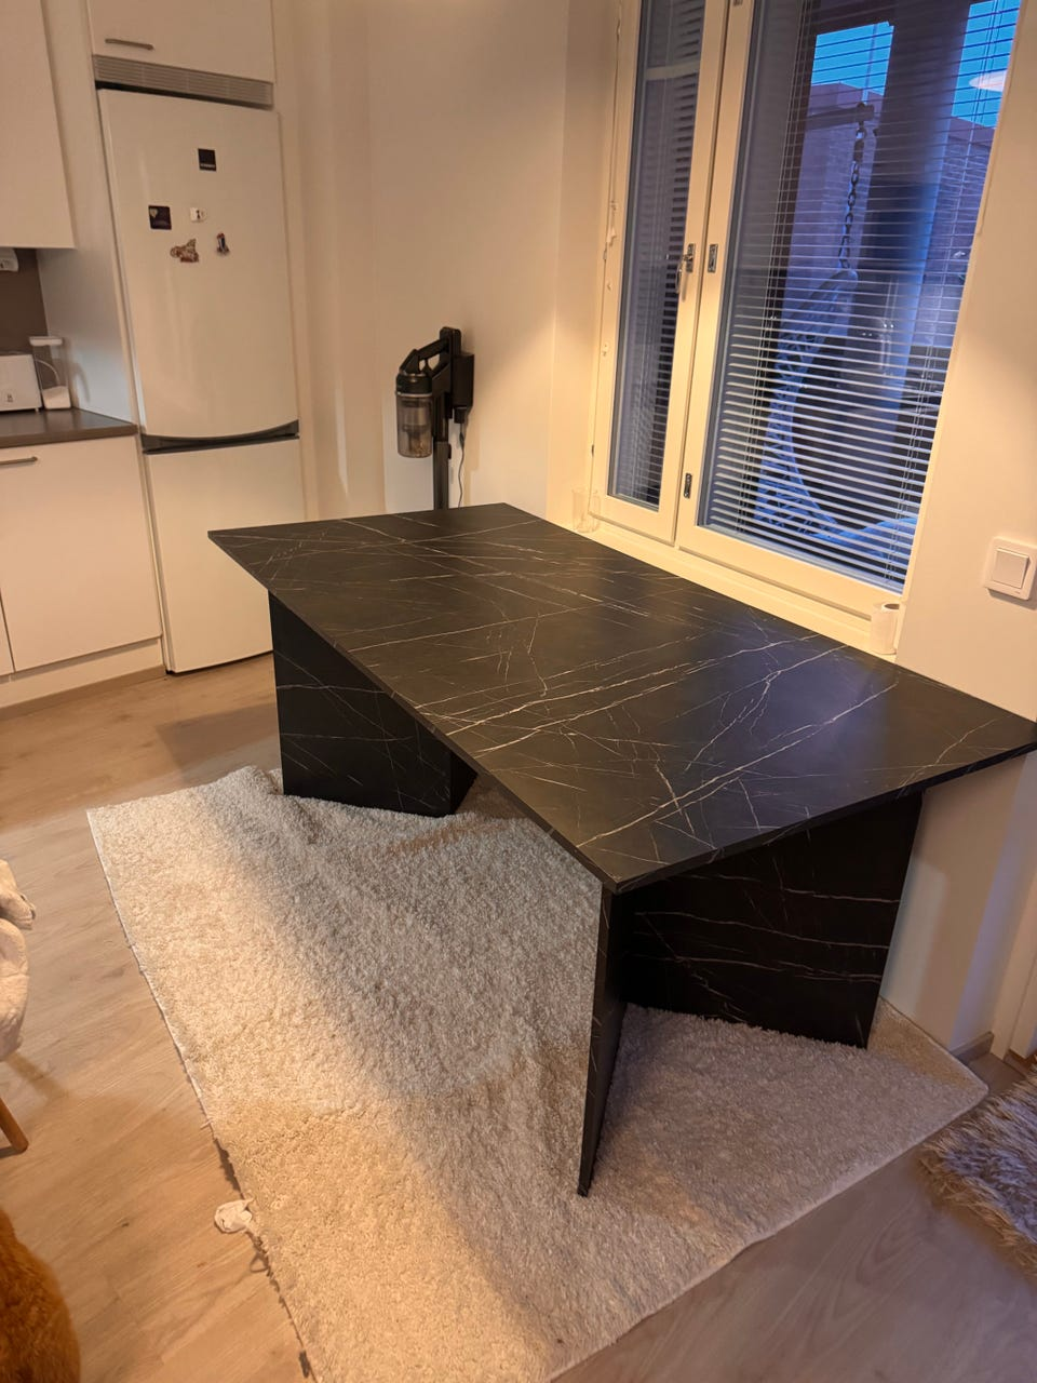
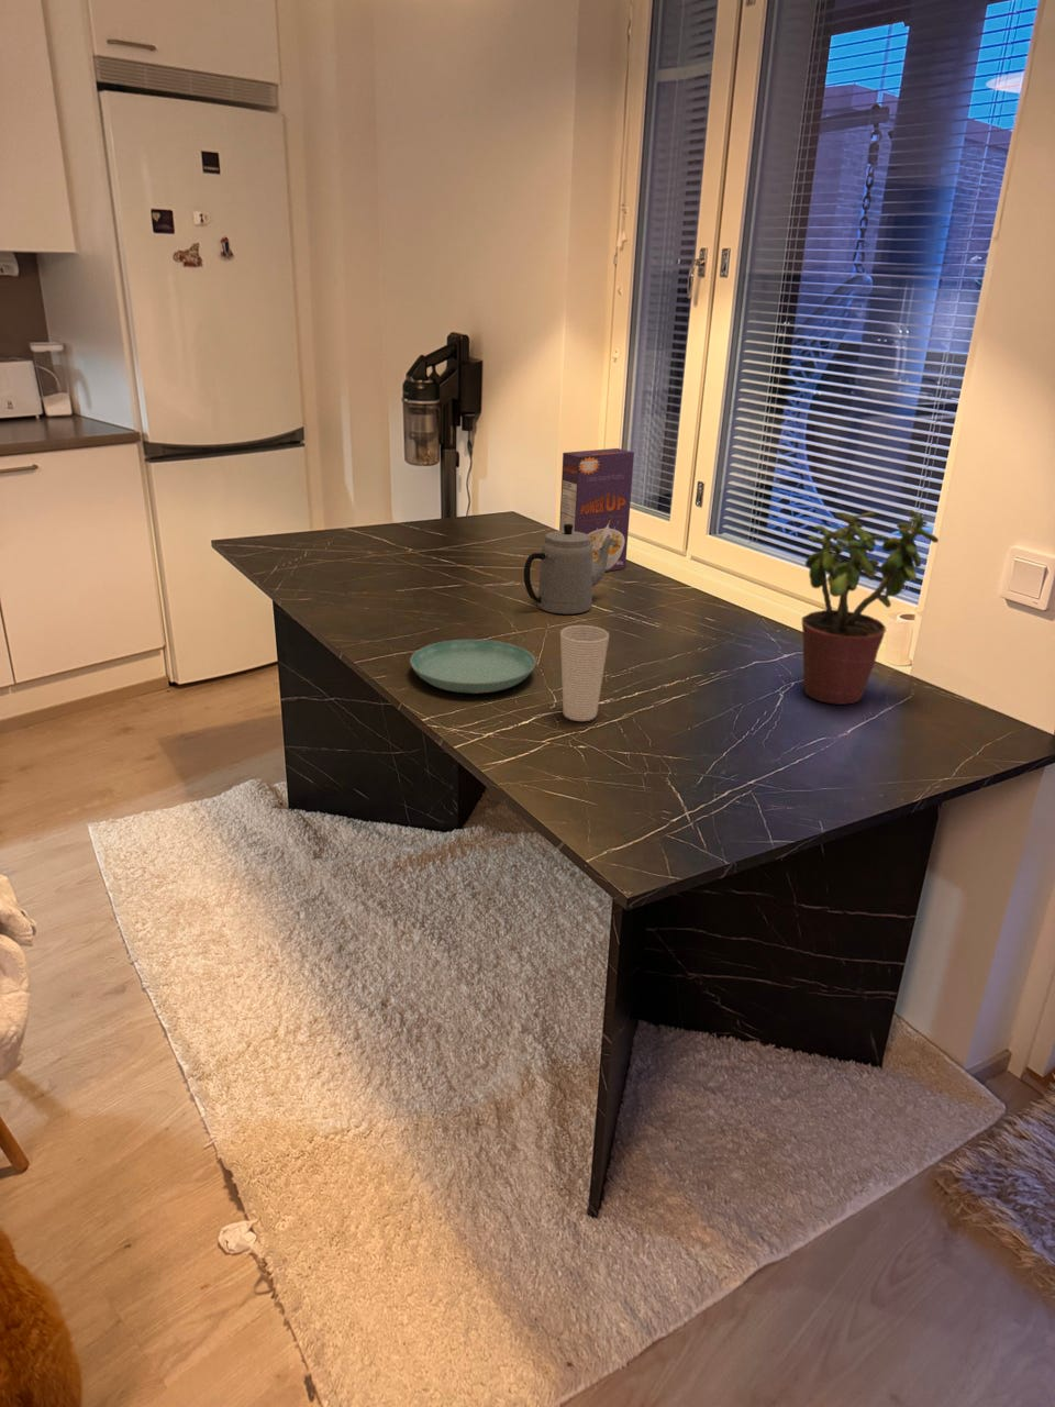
+ cup [560,625,610,722]
+ saucer [409,638,537,695]
+ potted plant [801,509,940,706]
+ cereal box [559,448,635,573]
+ teapot [523,524,613,616]
